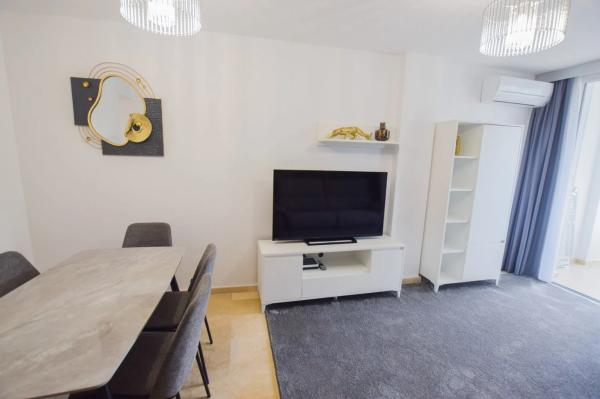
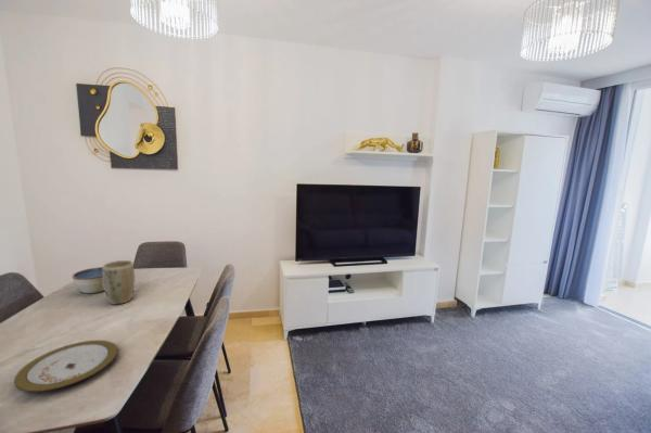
+ plate [13,340,118,393]
+ plant pot [102,259,136,305]
+ bowl [71,266,105,294]
